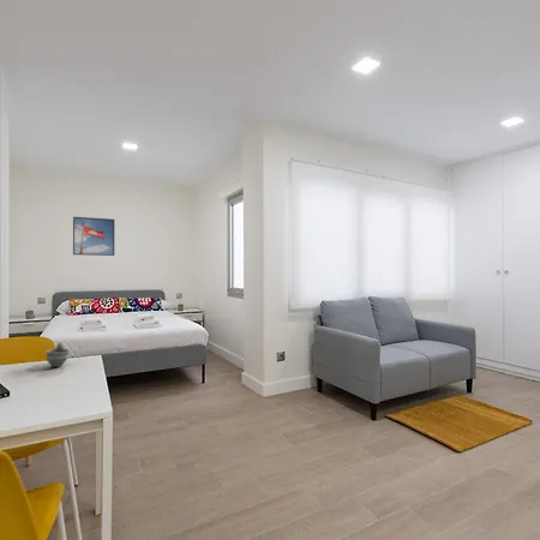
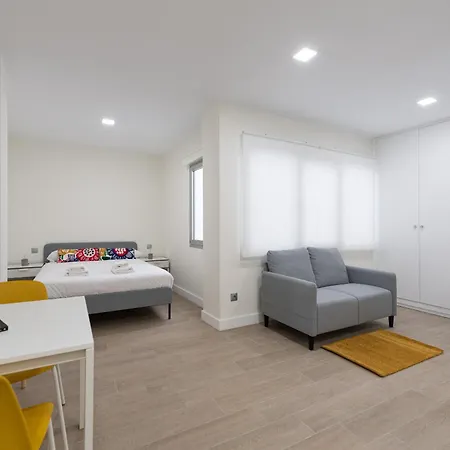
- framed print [72,216,115,257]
- cup [44,341,71,368]
